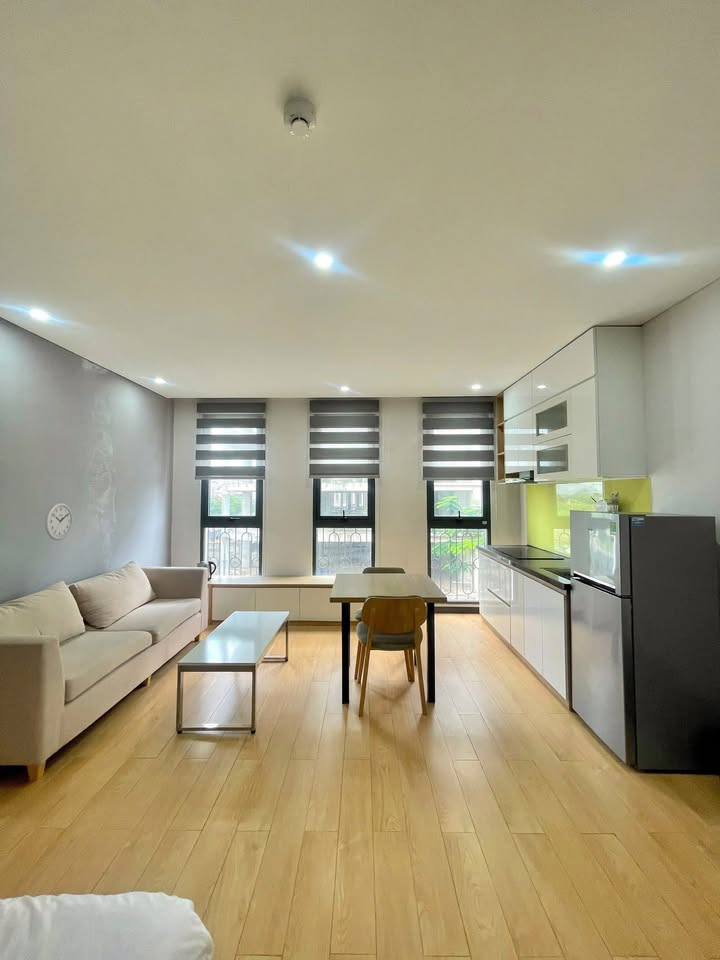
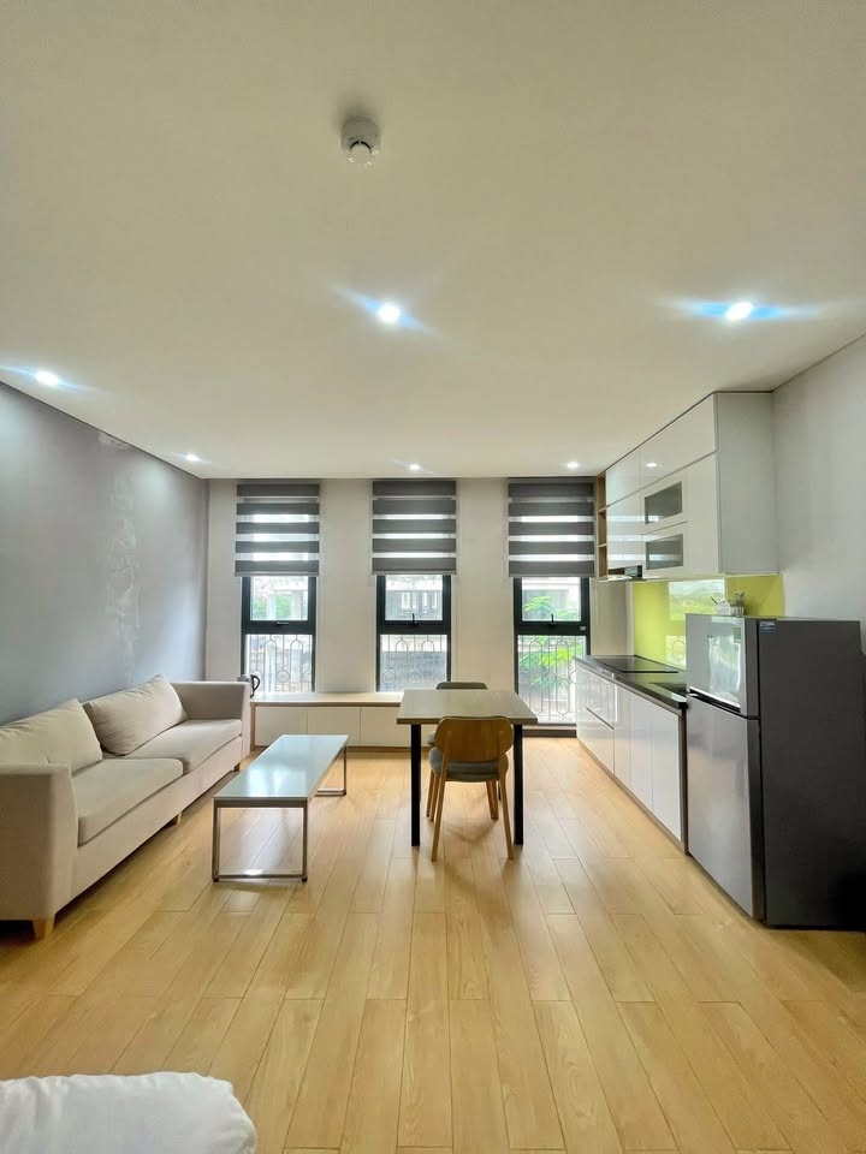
- wall clock [44,501,73,541]
